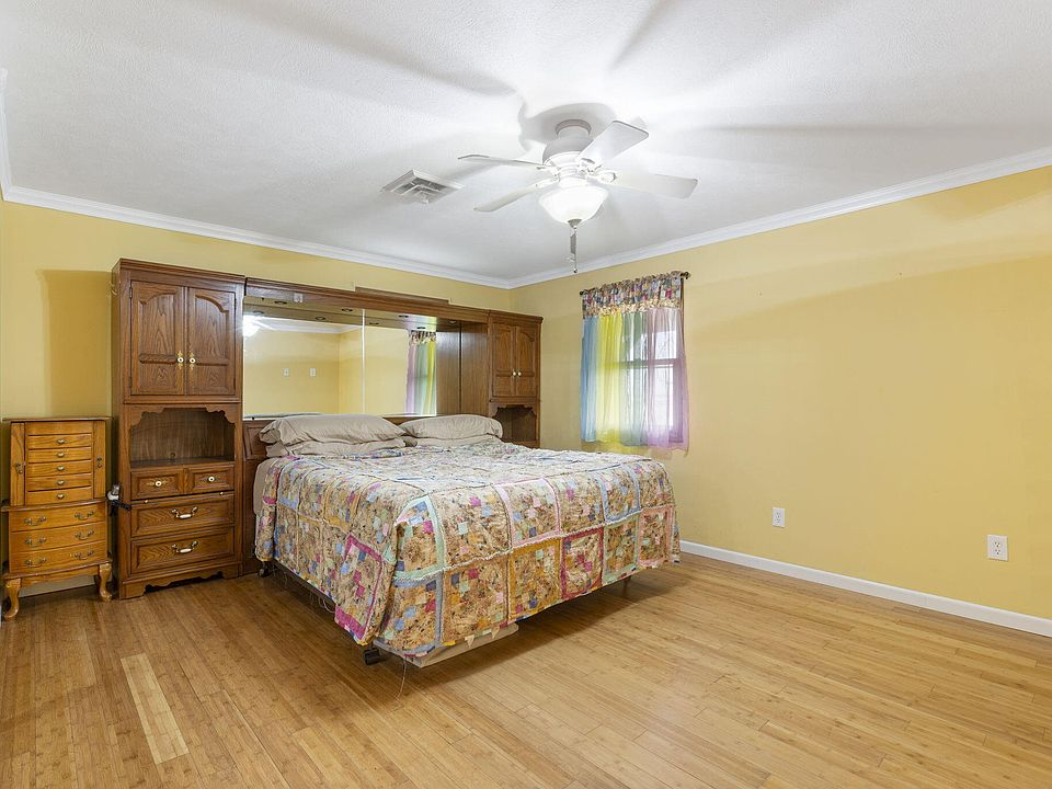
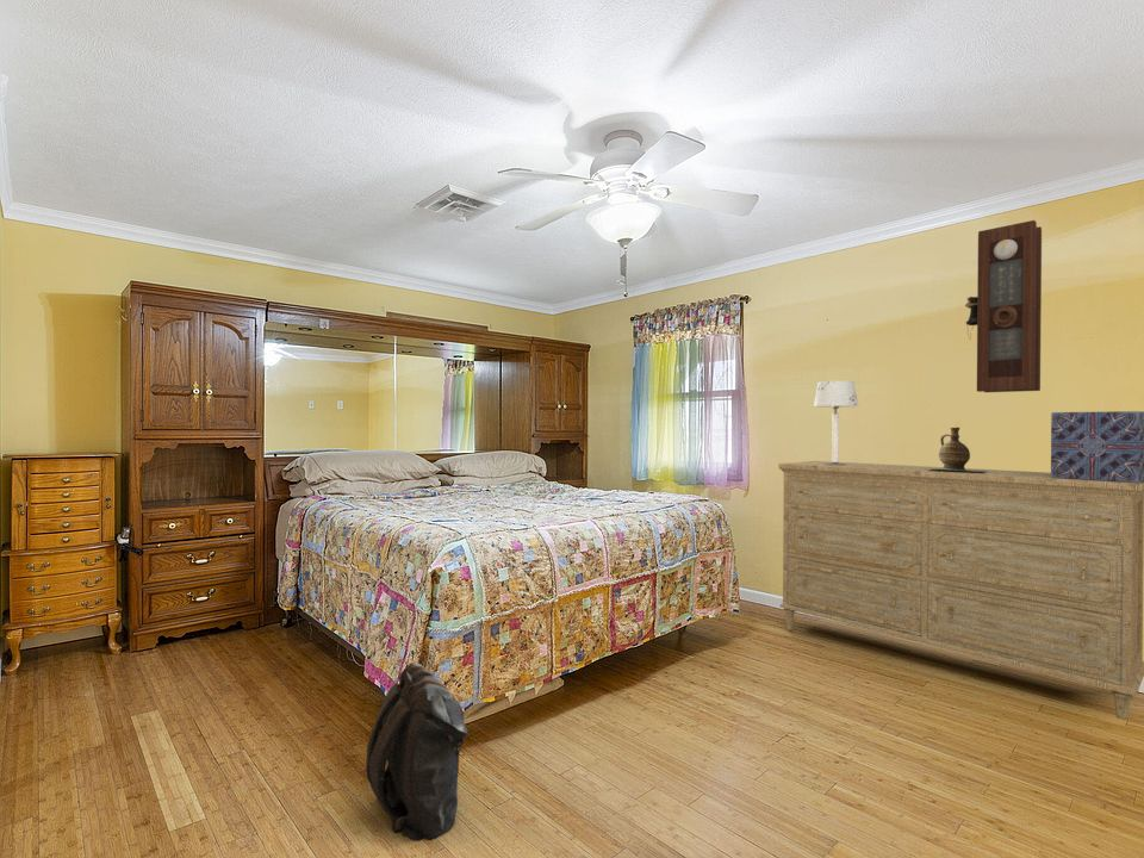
+ pendulum clock [964,219,1043,393]
+ table lamp [813,379,859,465]
+ ceramic jug [933,427,986,472]
+ backpack [365,660,470,843]
+ dresser [777,460,1144,721]
+ decorative box [1050,410,1144,484]
